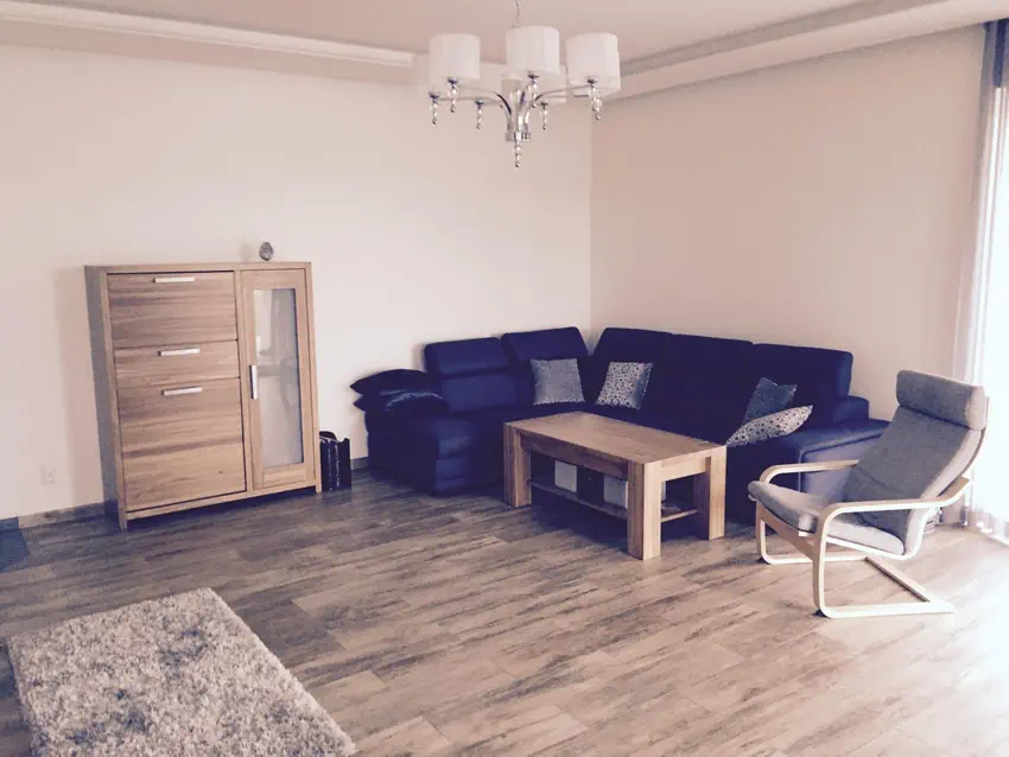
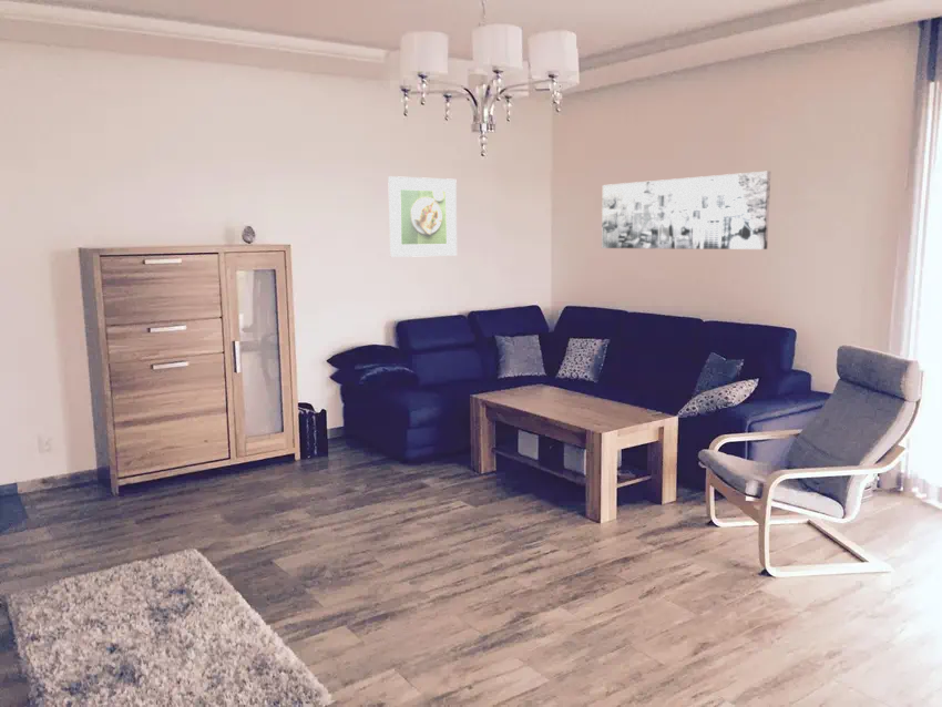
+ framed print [387,175,458,258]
+ wall art [601,170,771,250]
